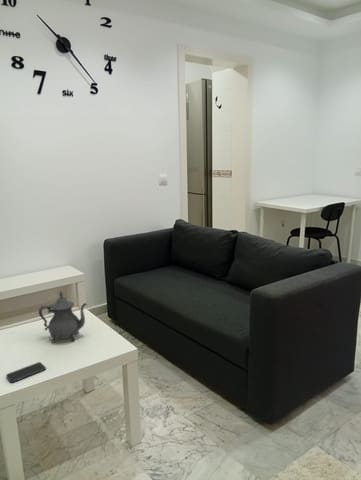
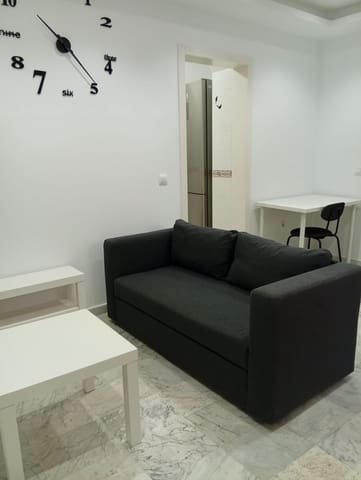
- teapot [37,290,88,343]
- smartphone [5,361,47,384]
